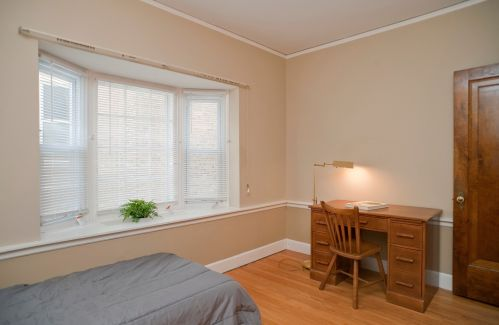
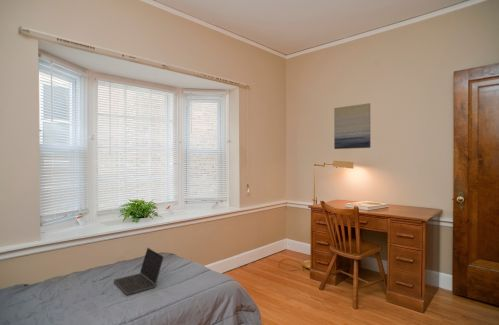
+ wall art [333,102,371,150]
+ laptop computer [113,247,165,296]
